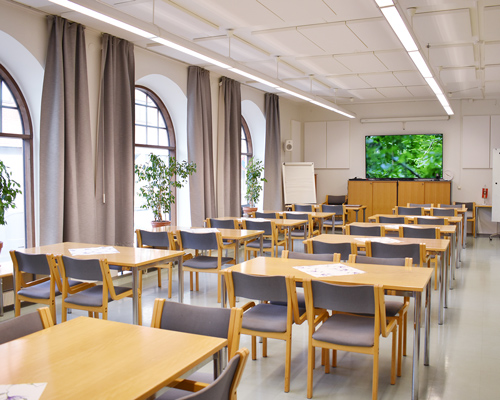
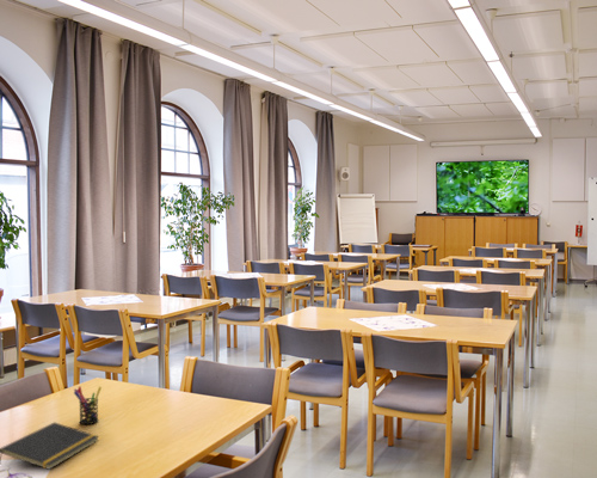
+ notepad [0,421,100,471]
+ pen holder [73,385,103,425]
